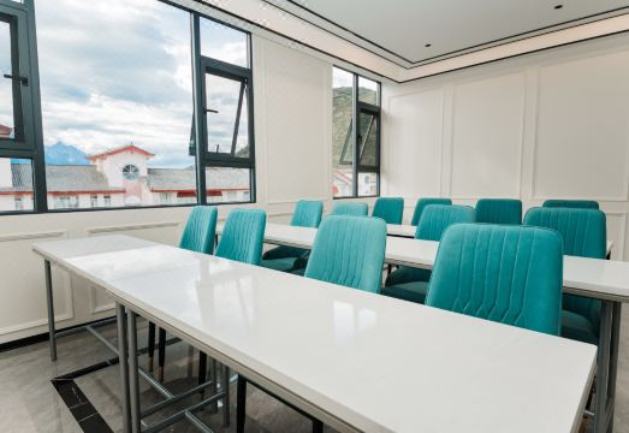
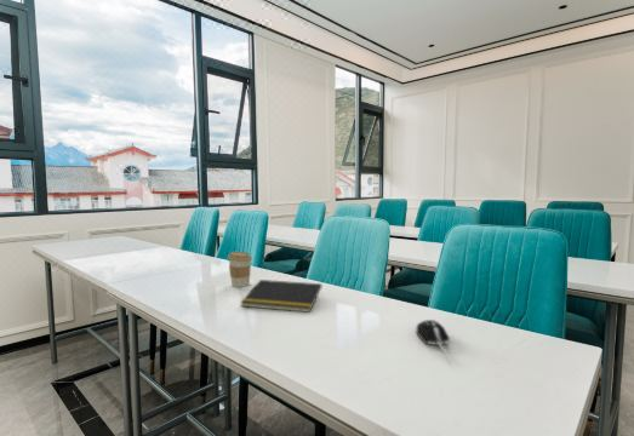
+ notepad [240,279,322,314]
+ coffee cup [227,251,253,288]
+ computer mouse [415,319,453,362]
